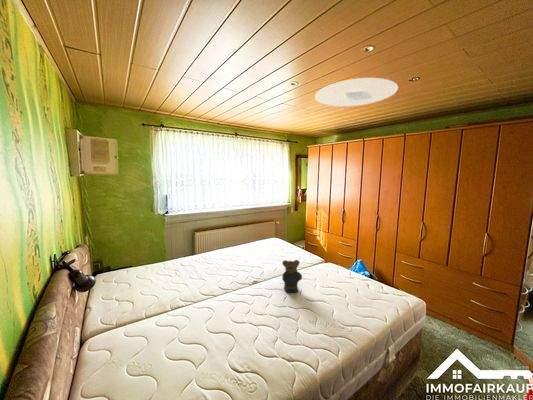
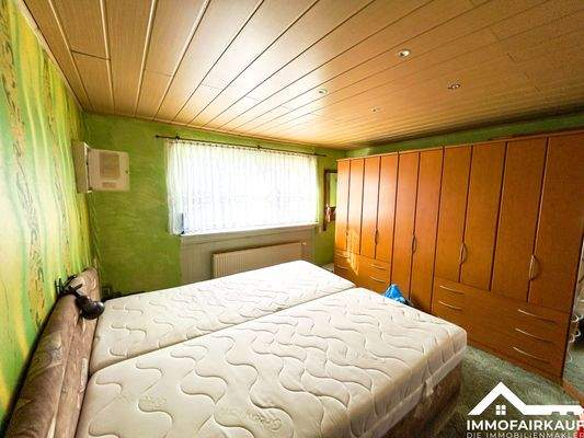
- teddy bear [281,259,303,294]
- ceiling light [314,77,399,108]
